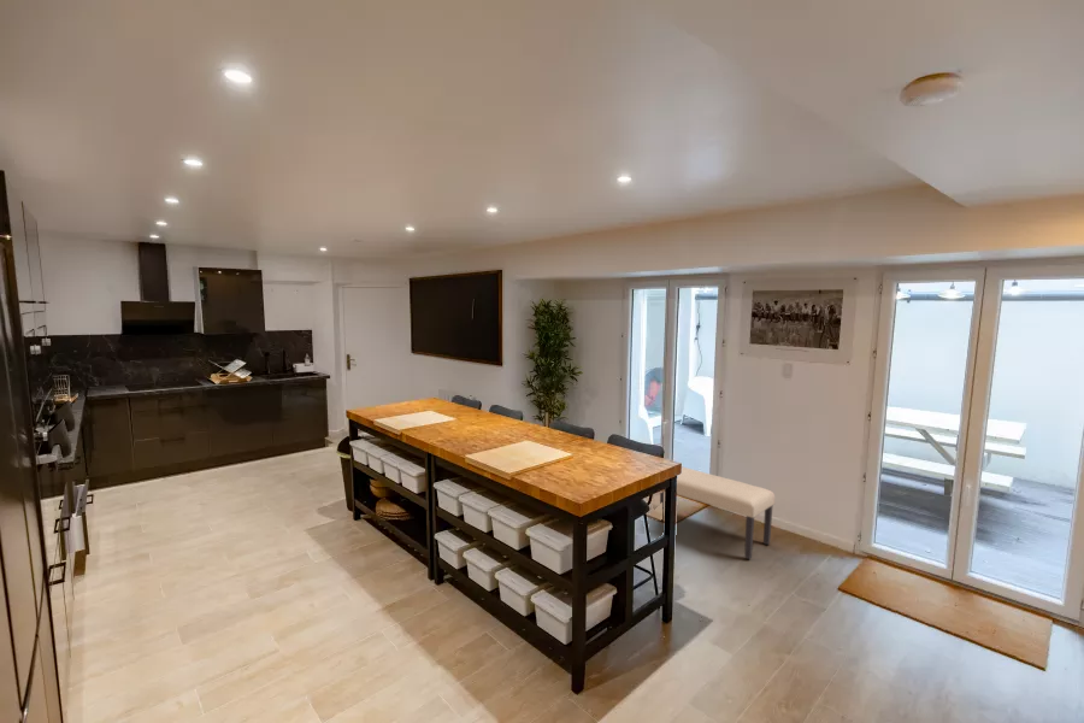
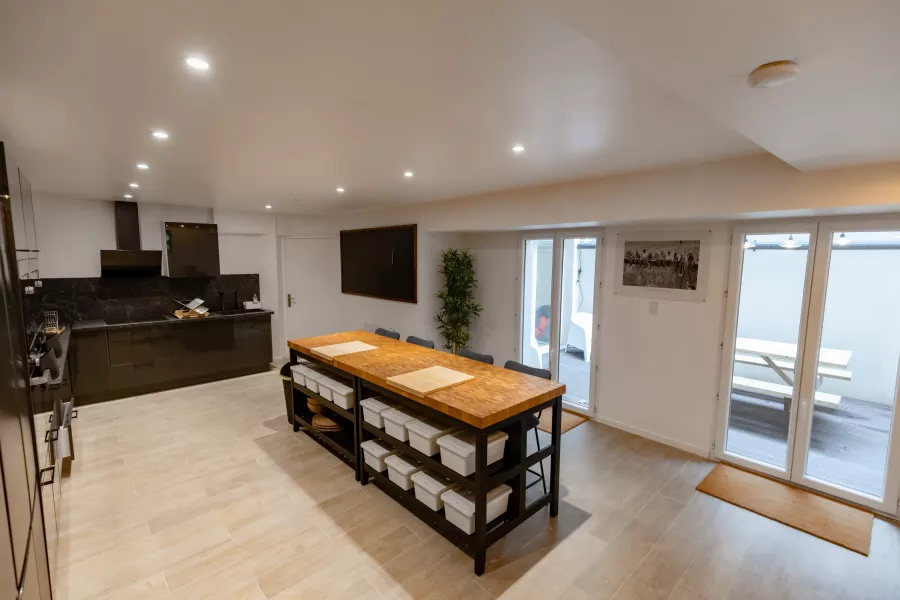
- bench [659,466,776,560]
